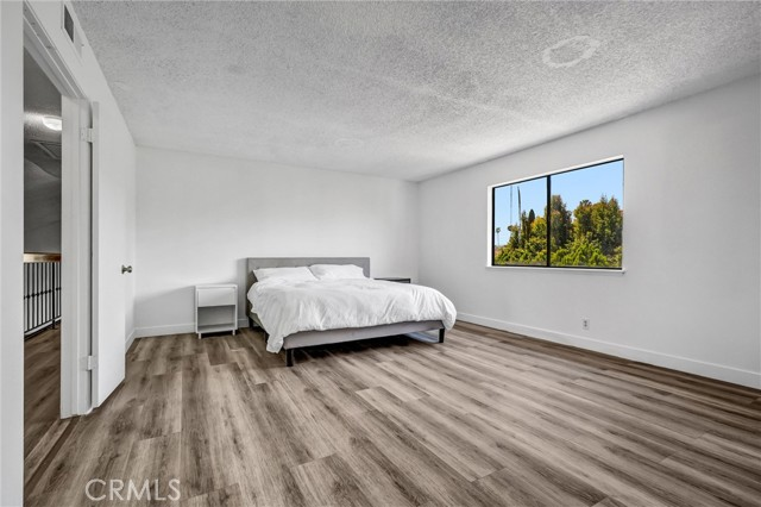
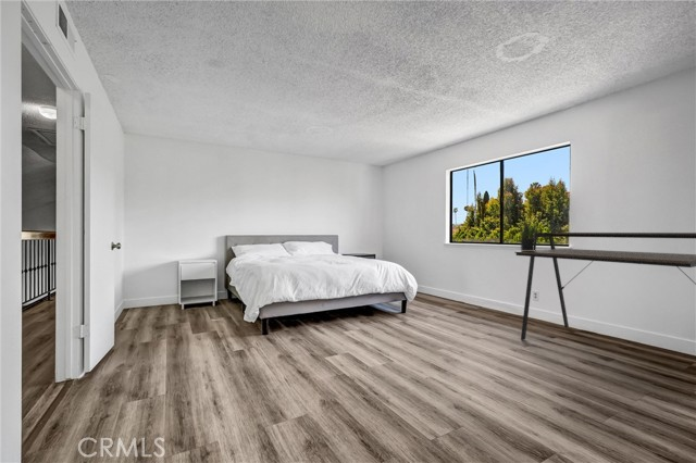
+ potted plant [518,217,537,251]
+ desk [513,232,696,341]
